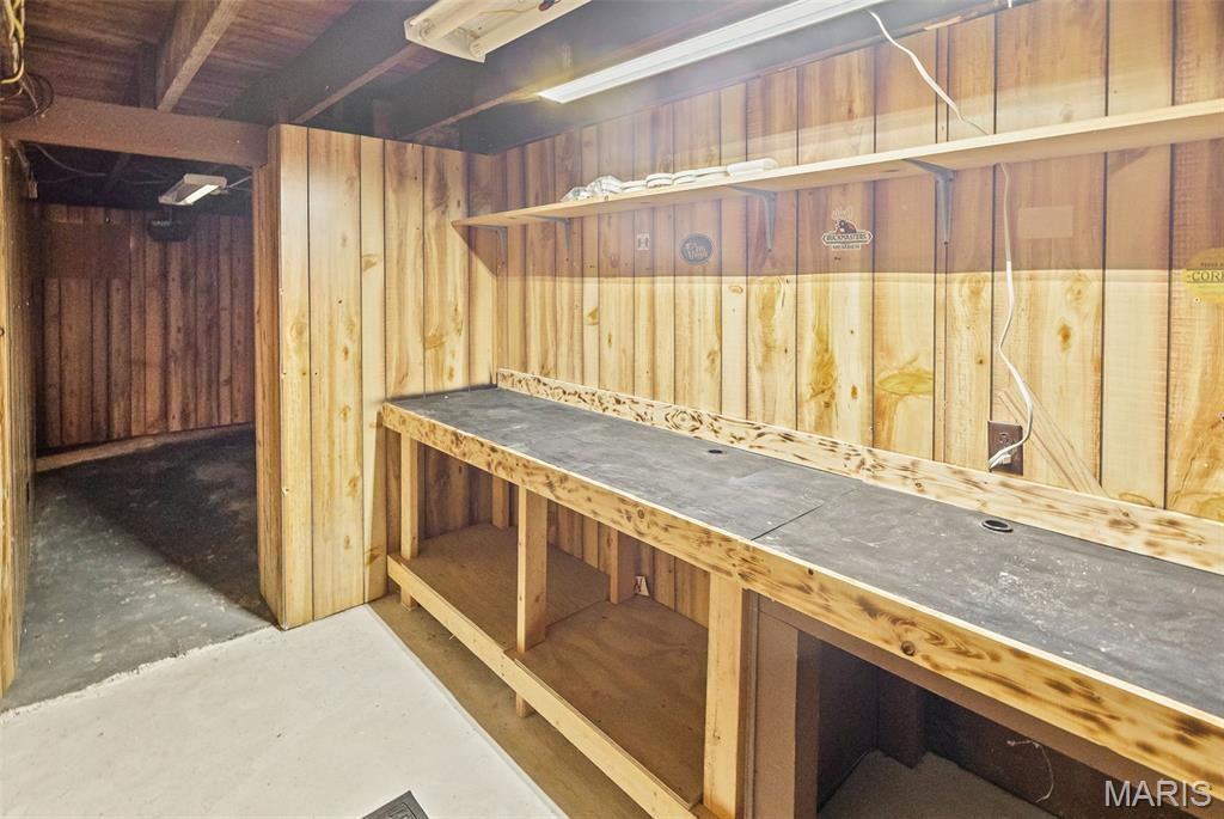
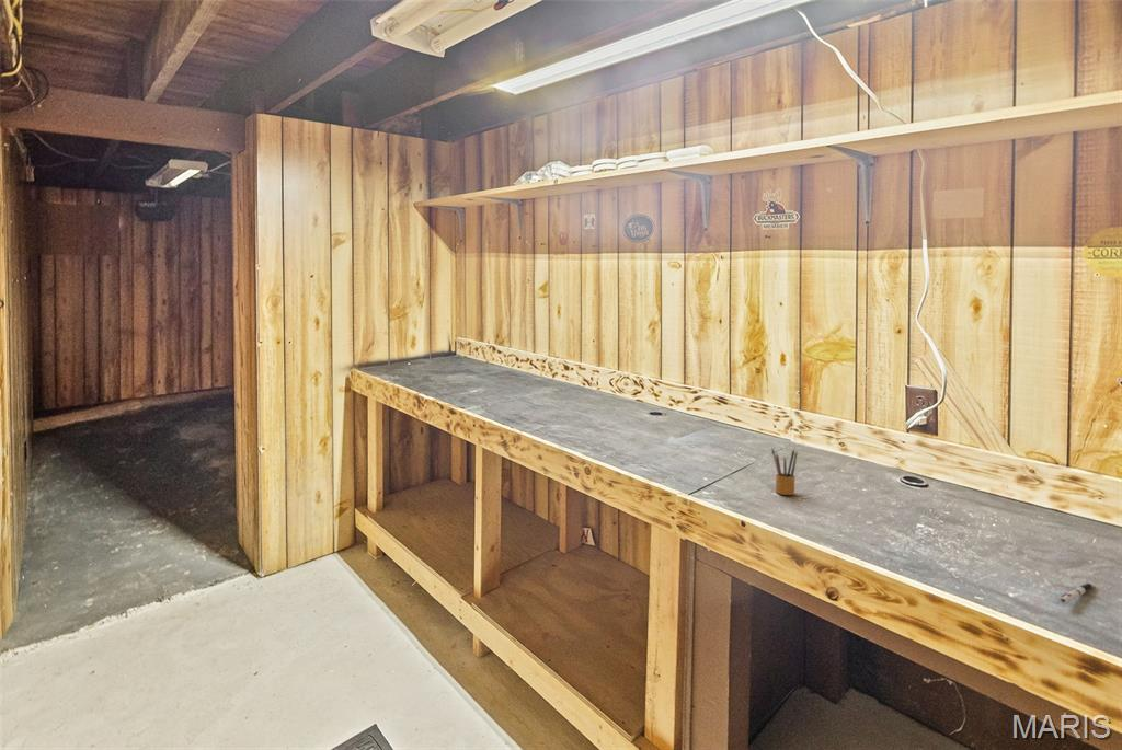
+ pencil box [770,447,798,496]
+ pen [1060,582,1095,604]
